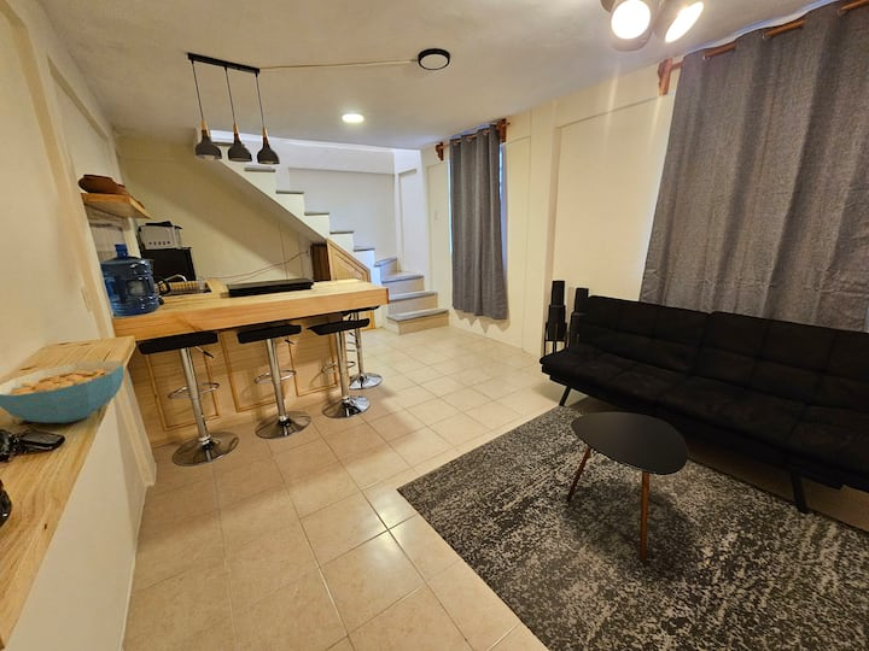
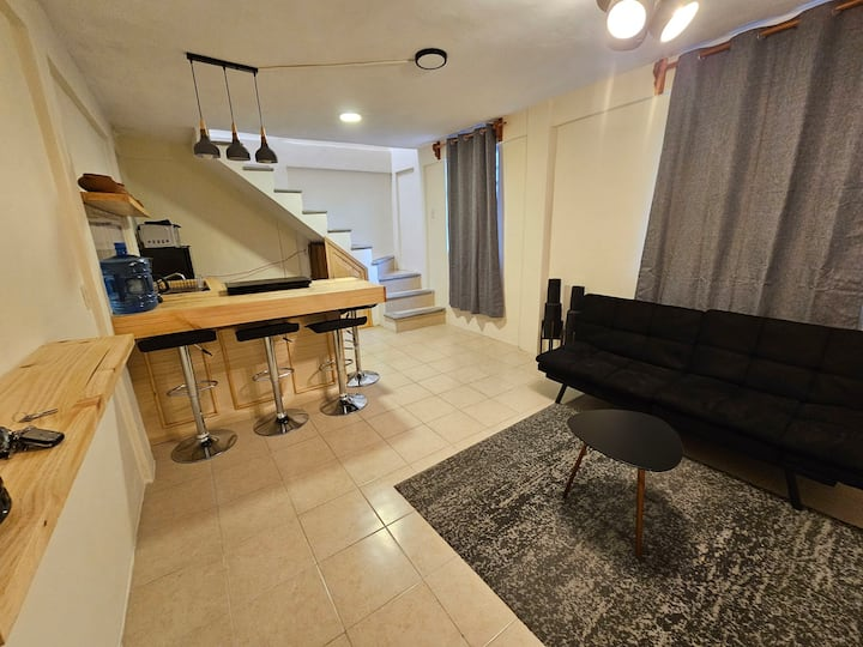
- cereal bowl [0,359,124,424]
